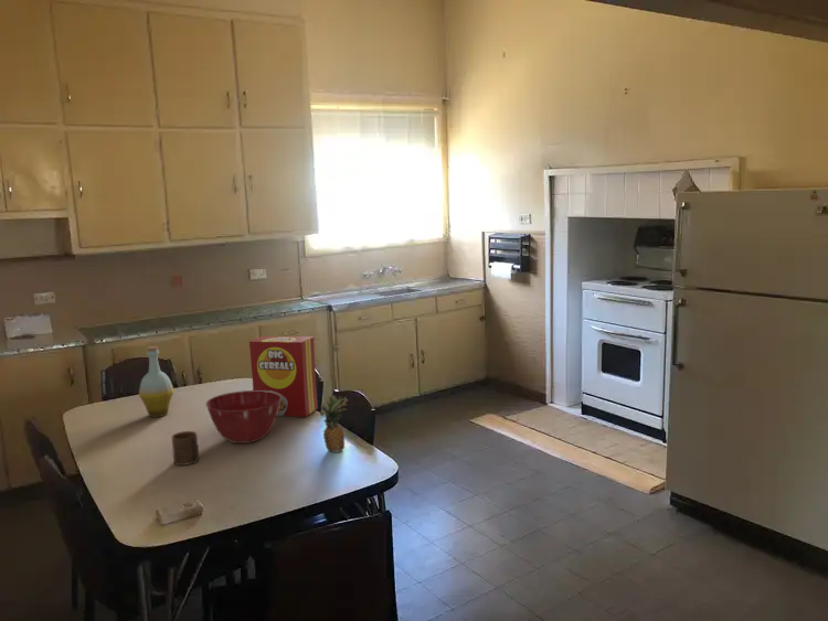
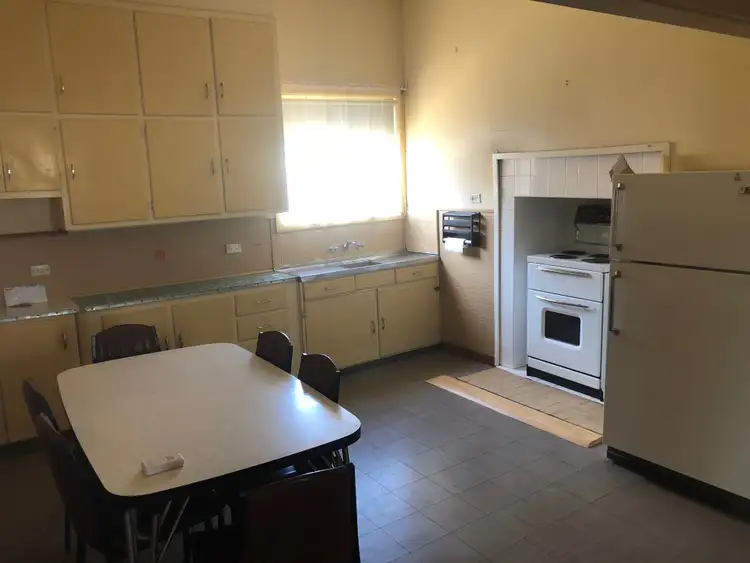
- bottle [138,345,176,418]
- fruit [317,393,349,453]
- mixing bowl [204,389,282,445]
- cup [171,430,200,467]
- cereal box [248,335,319,418]
